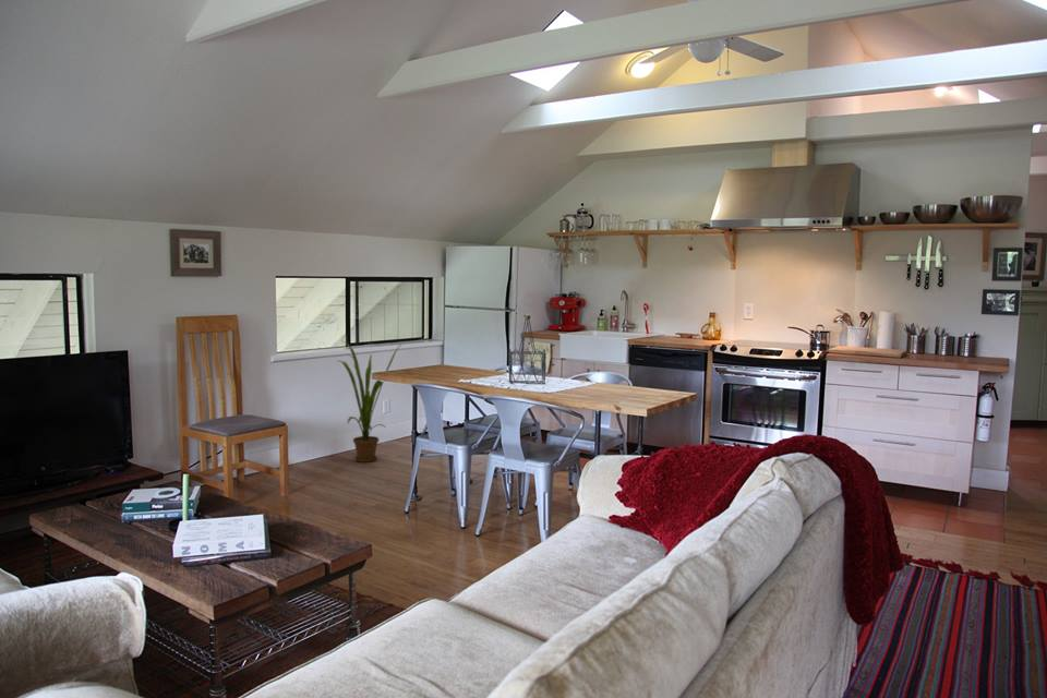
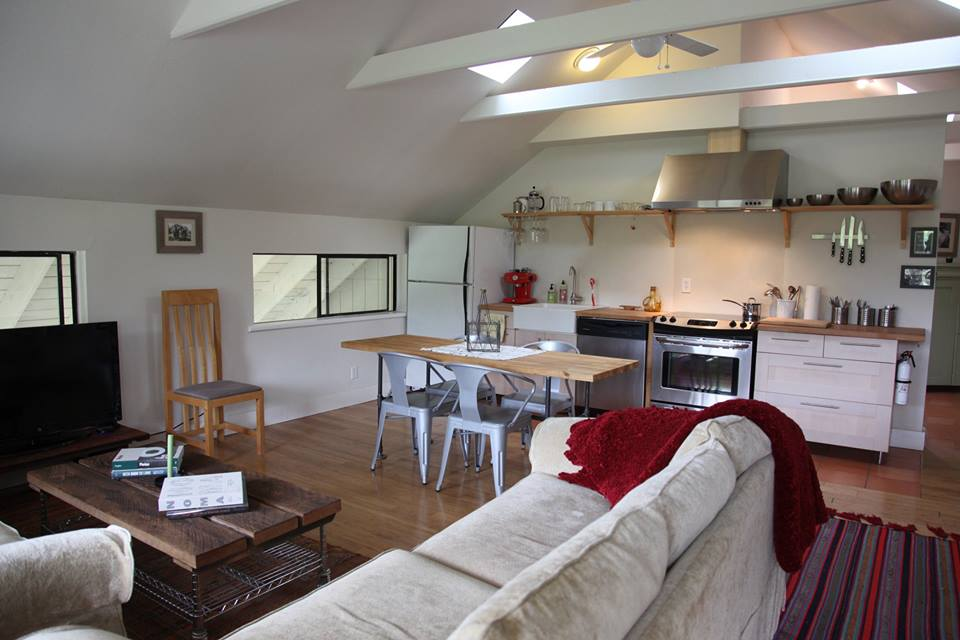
- house plant [338,340,404,464]
